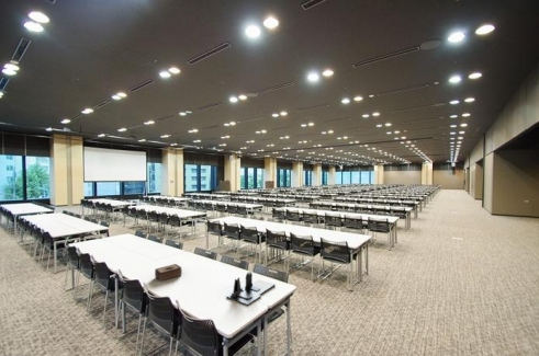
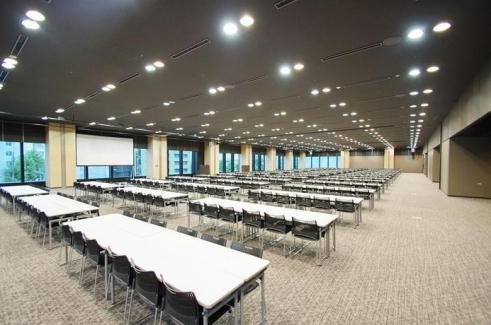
- desk organizer [225,271,276,307]
- tissue box [154,263,183,283]
